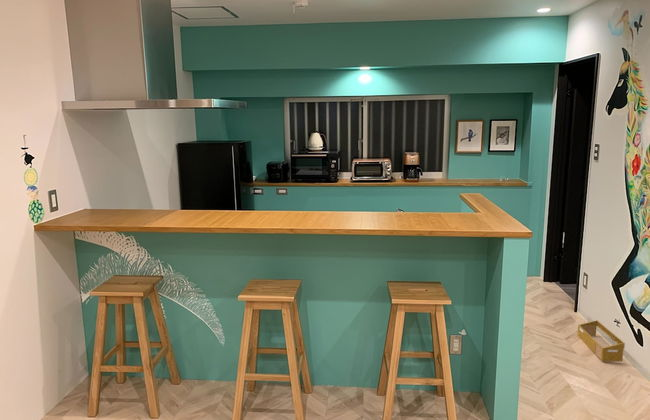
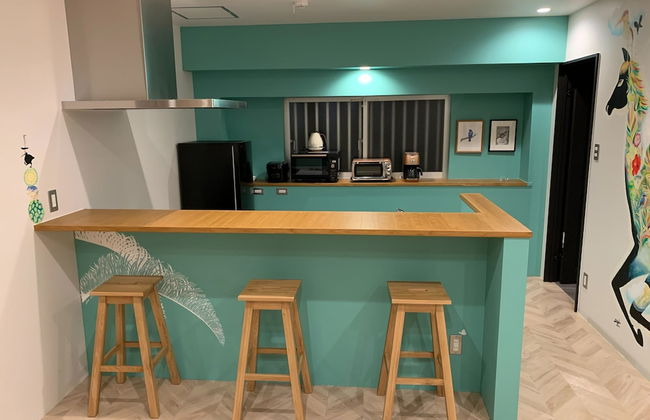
- basket [576,319,626,363]
